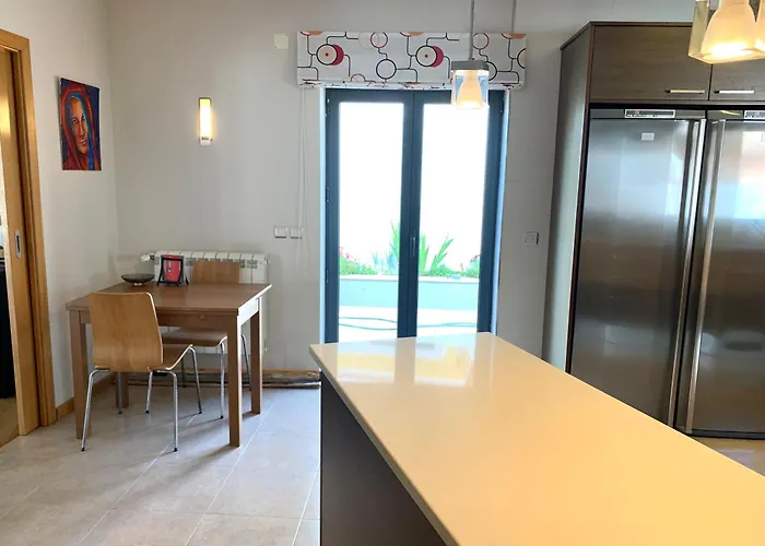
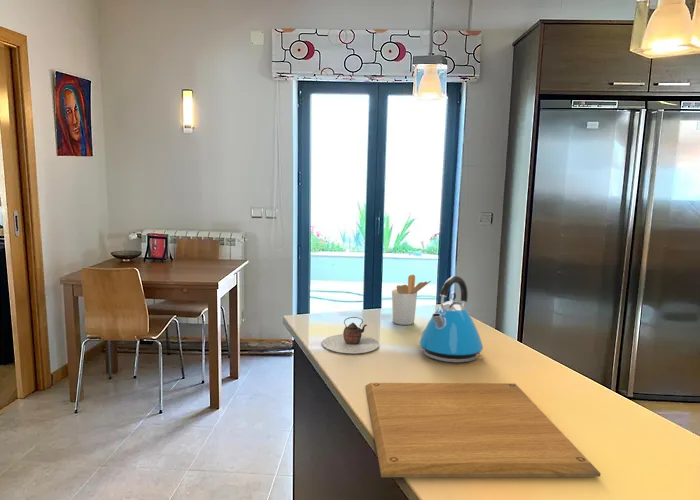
+ teapot [321,316,380,354]
+ kettle [418,275,484,364]
+ chopping board [365,382,602,478]
+ utensil holder [391,274,432,326]
